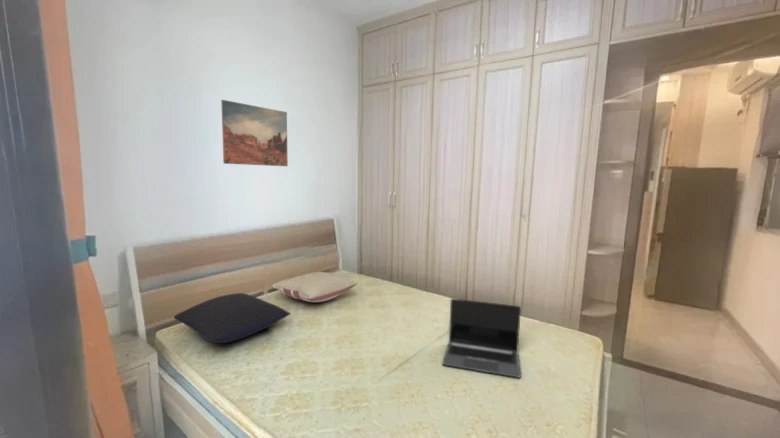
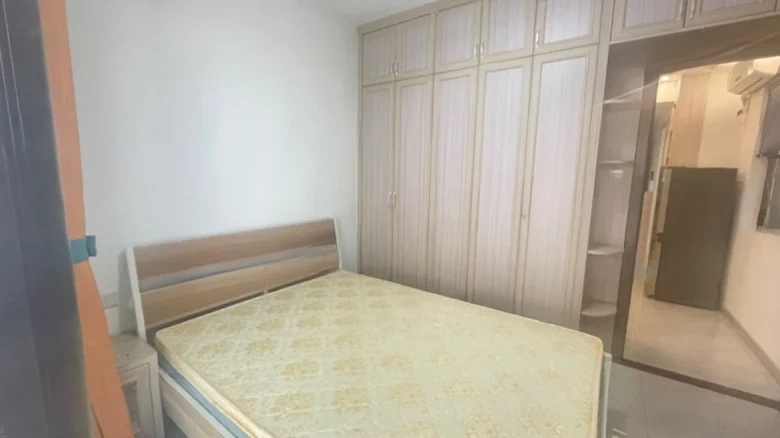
- pillow [269,271,359,303]
- pillow [173,292,292,344]
- laptop [441,297,522,379]
- wall art [220,99,289,167]
